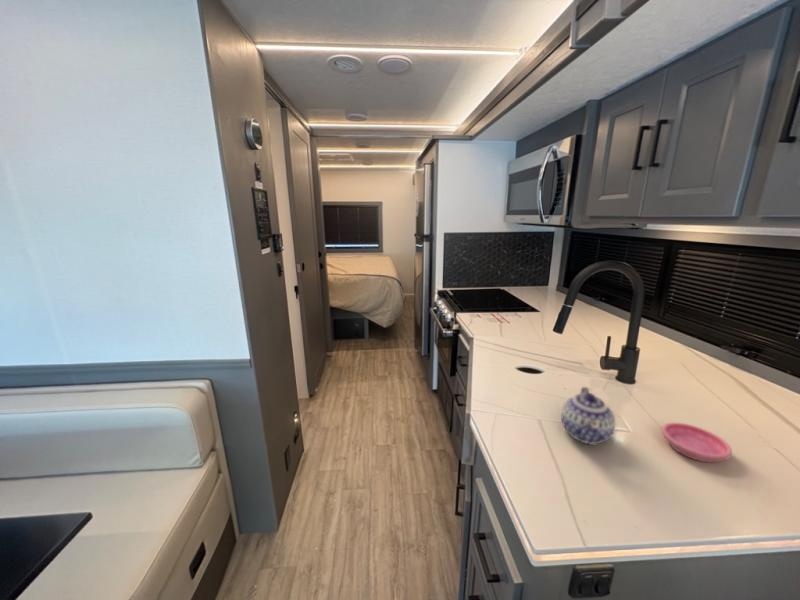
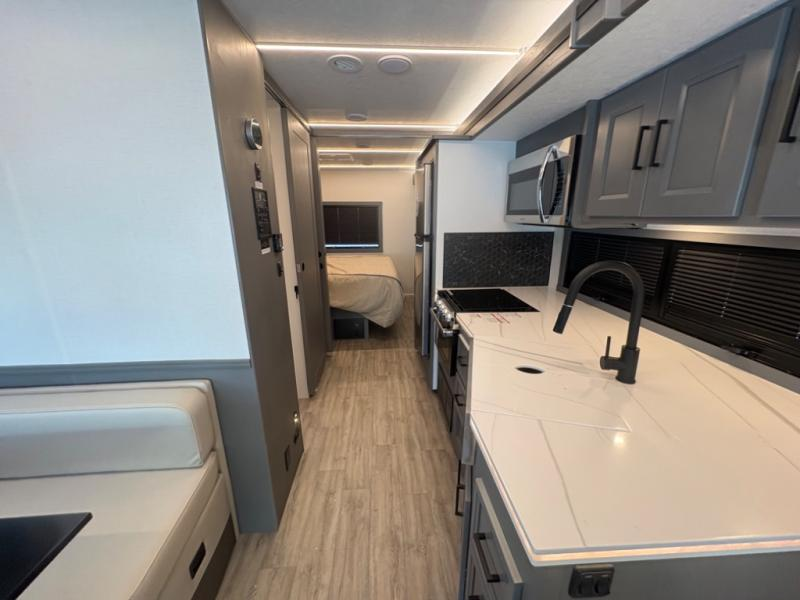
- teapot [560,386,616,446]
- saucer [661,422,733,464]
